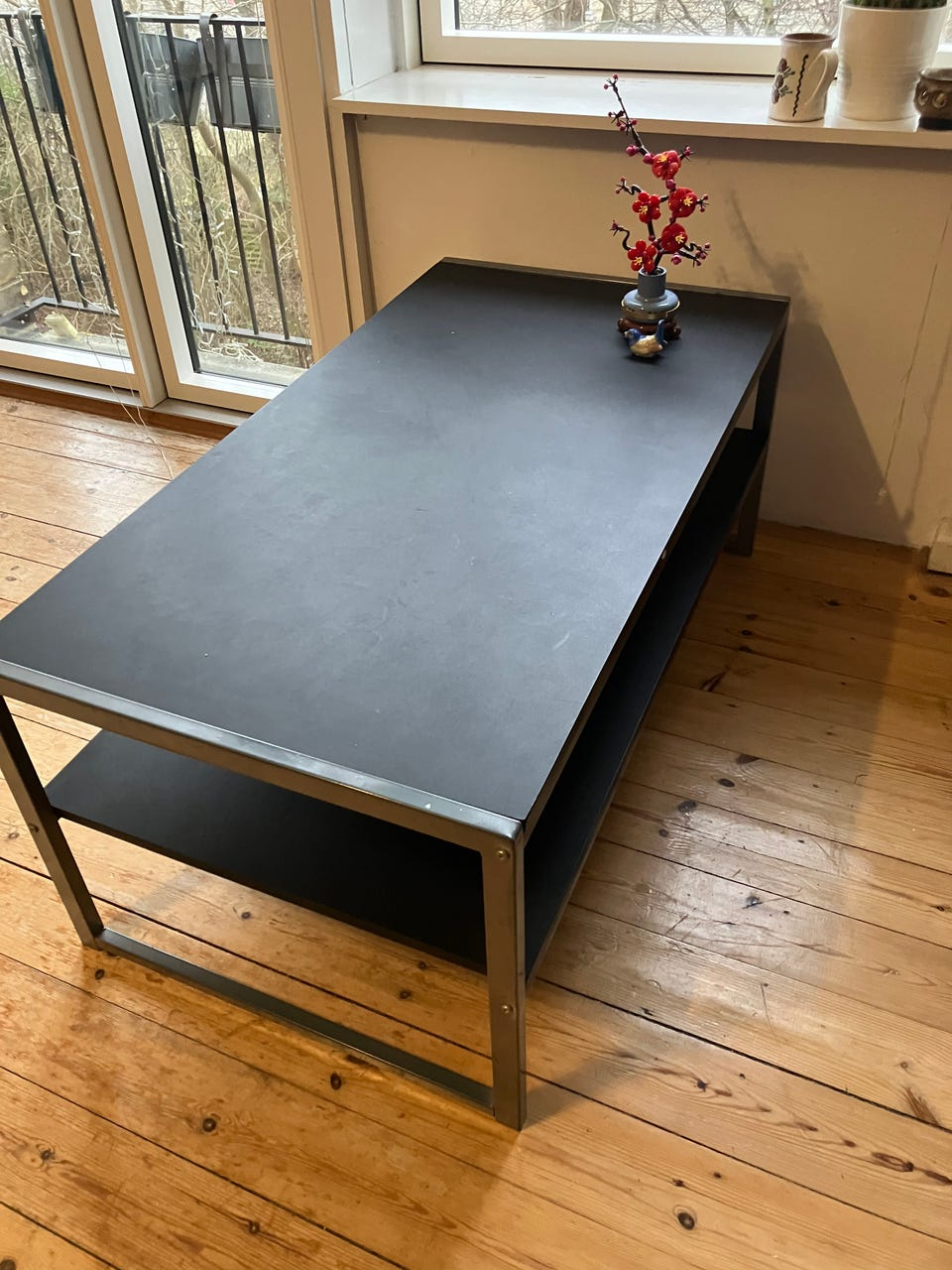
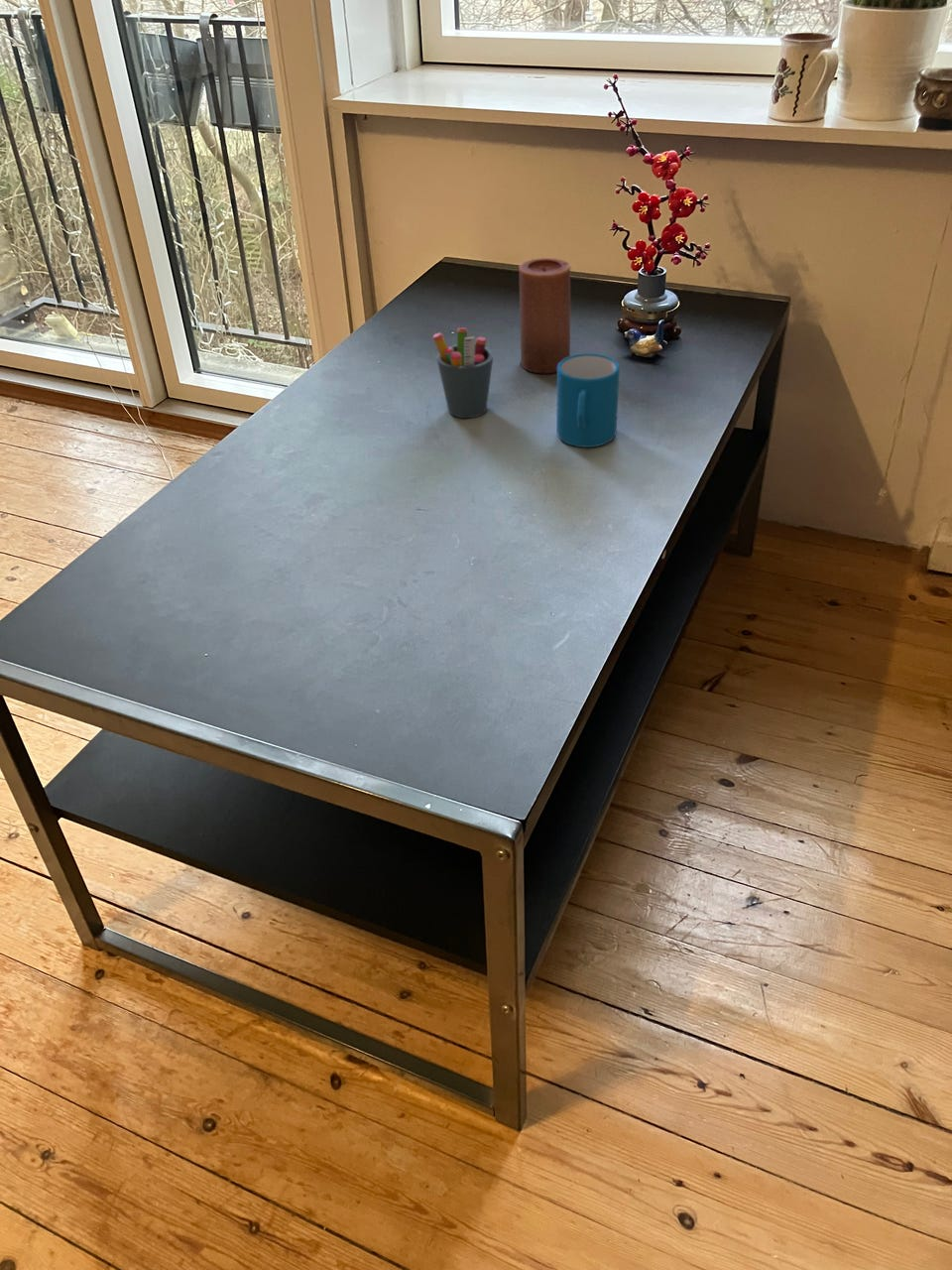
+ candle [518,257,572,374]
+ mug [555,352,621,448]
+ pen holder [432,327,494,419]
